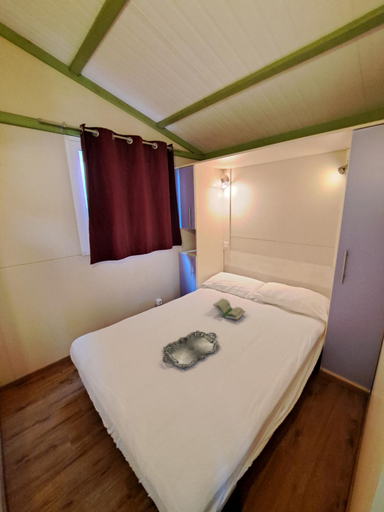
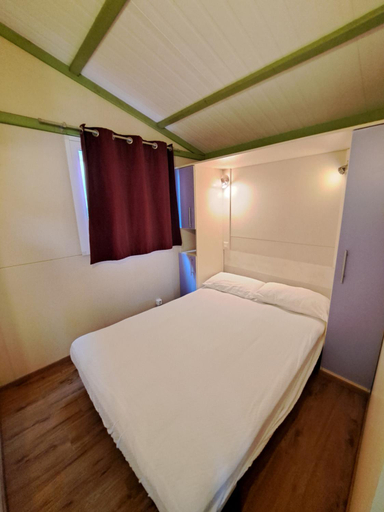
- serving tray [162,330,220,369]
- book [212,297,247,321]
